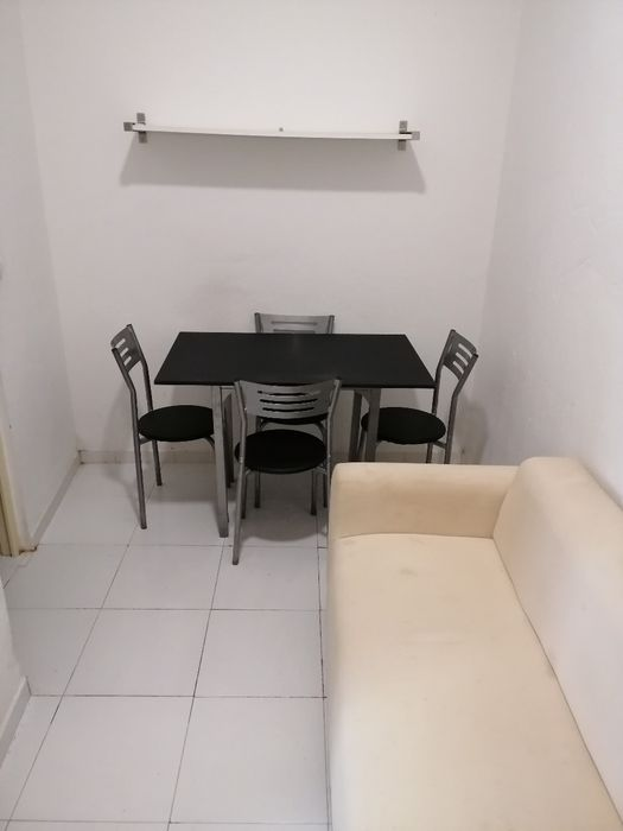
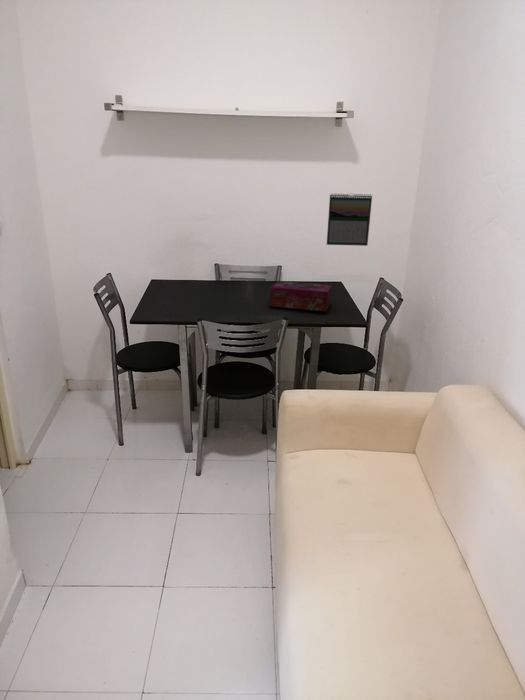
+ calendar [326,192,373,247]
+ tissue box [269,280,333,312]
